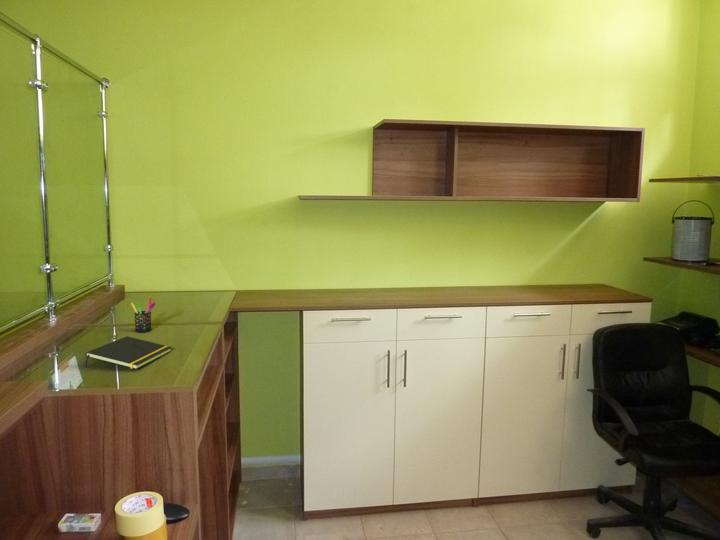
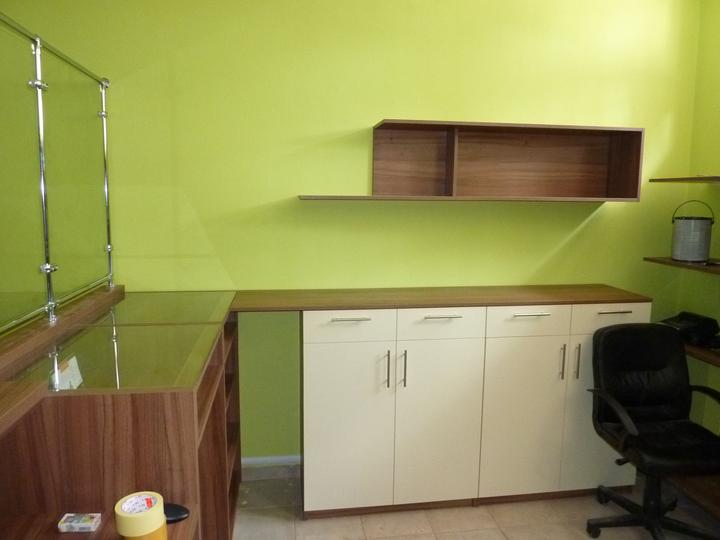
- notepad [84,335,173,370]
- pen holder [130,297,156,333]
